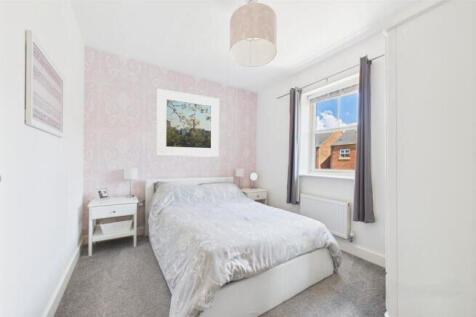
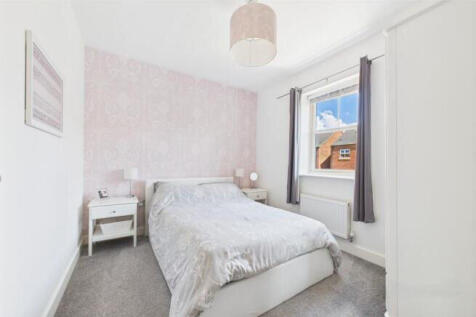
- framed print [155,87,220,158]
